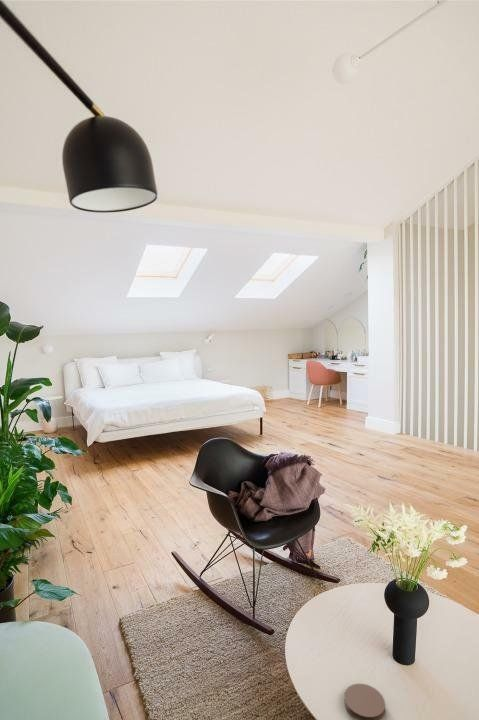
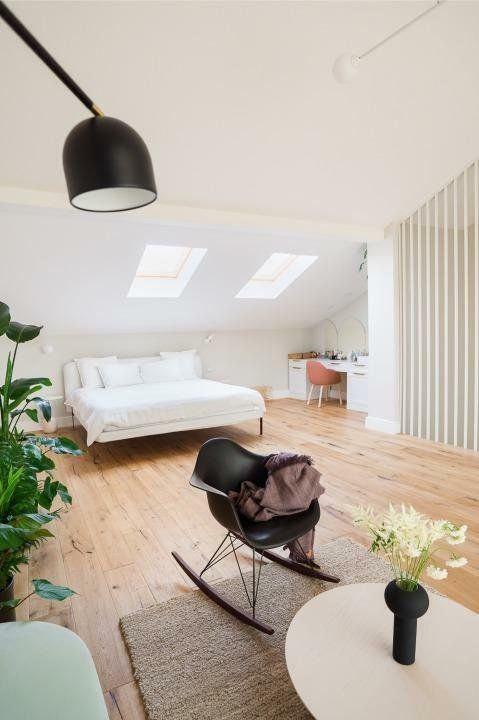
- coaster [343,683,386,720]
